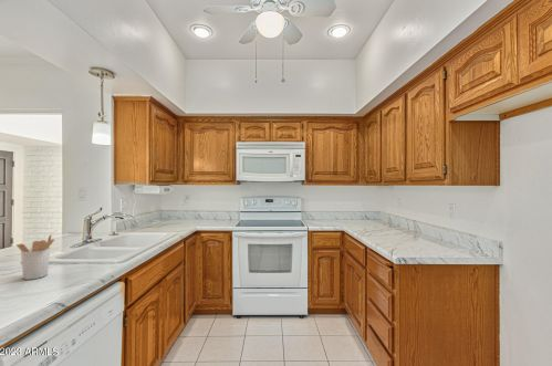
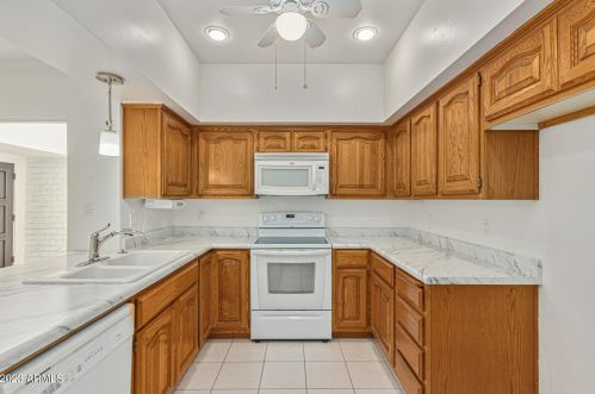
- utensil holder [15,233,55,281]
